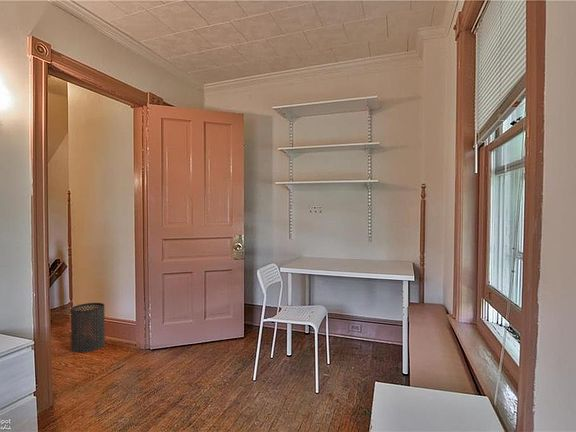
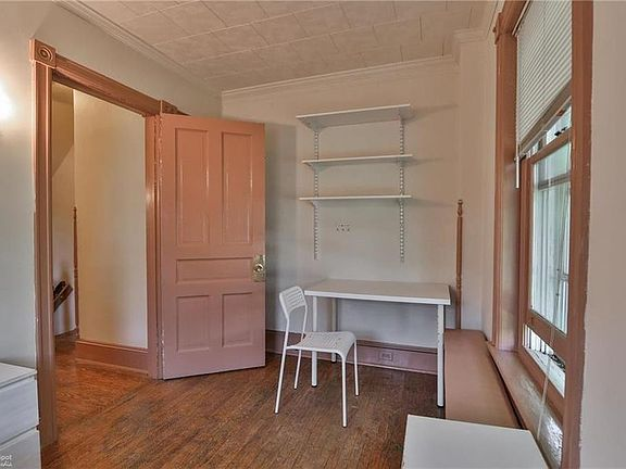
- trash can [70,302,106,353]
